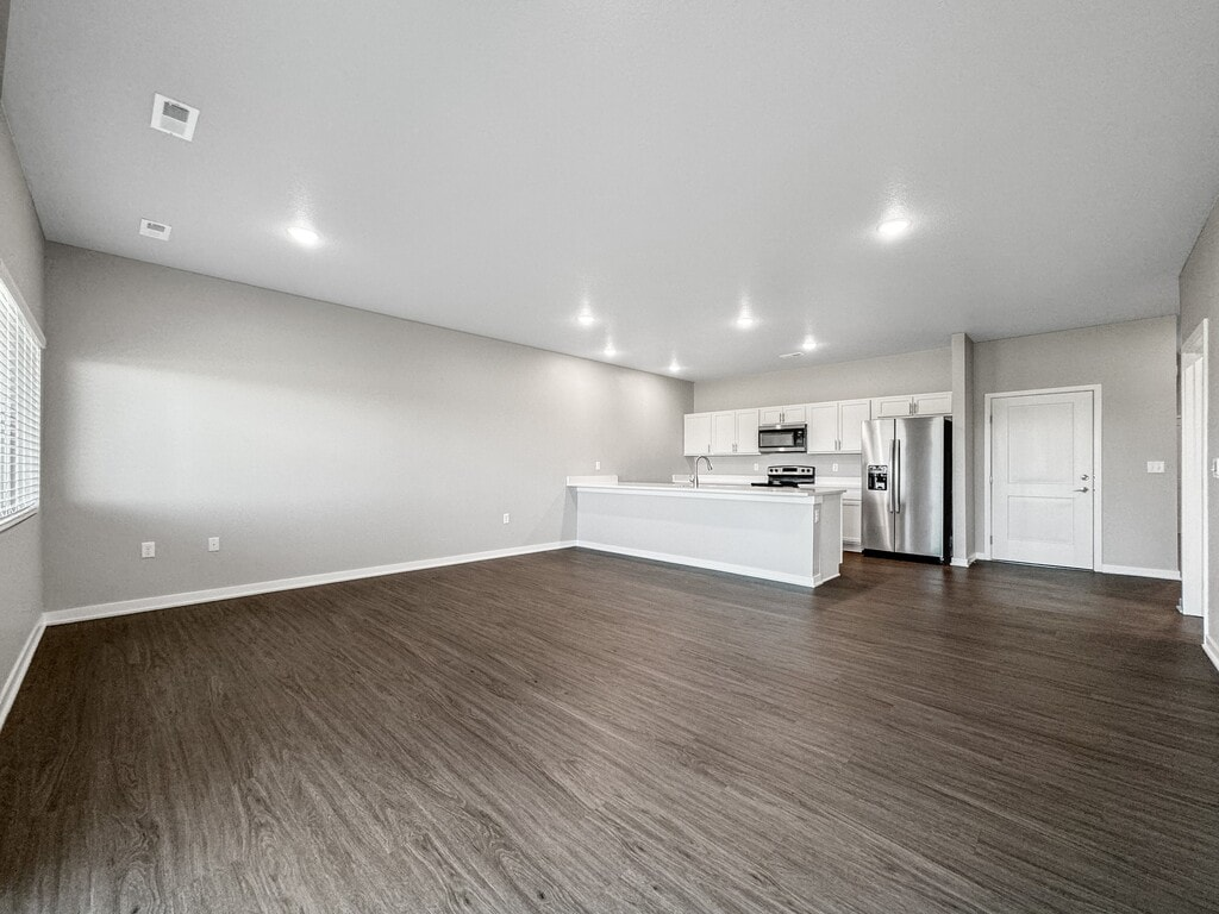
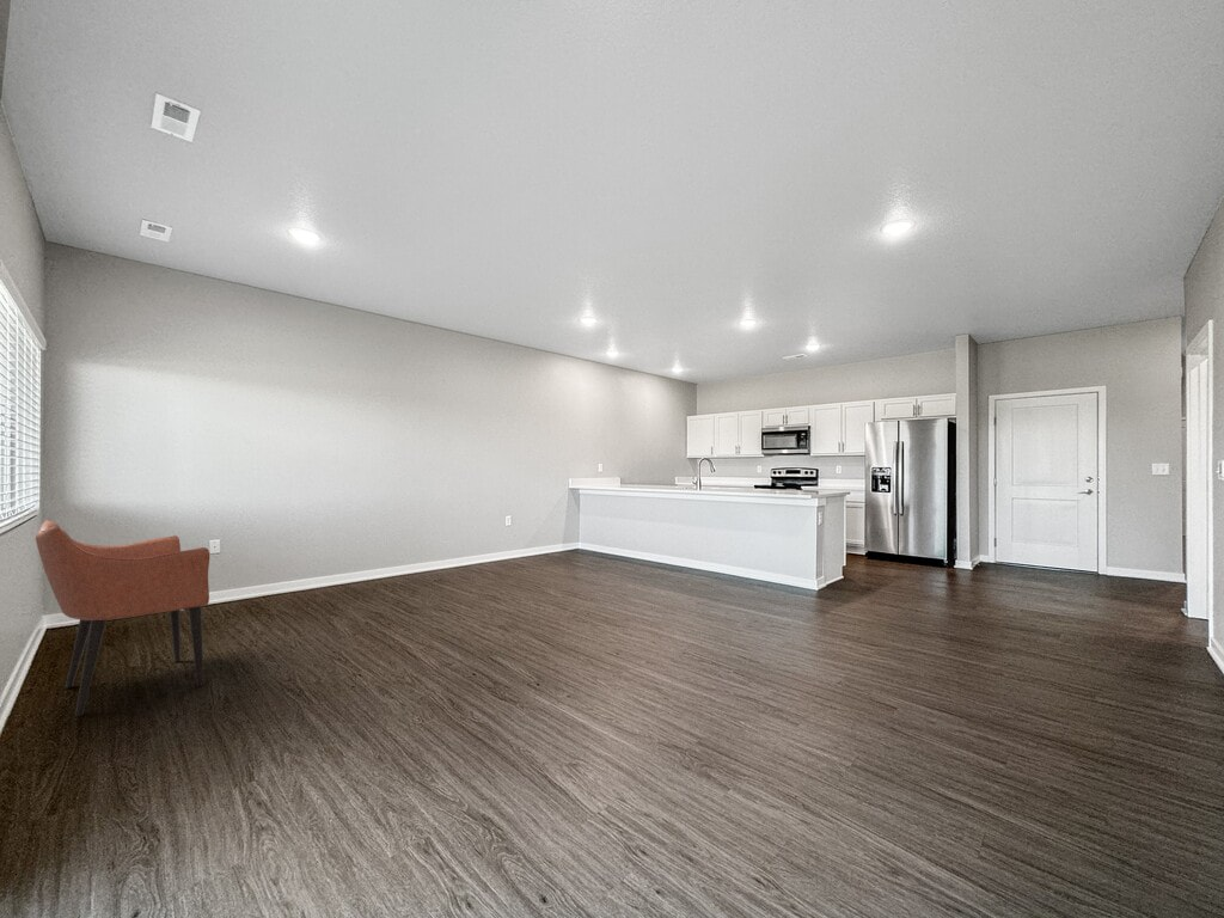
+ armchair [35,519,210,717]
